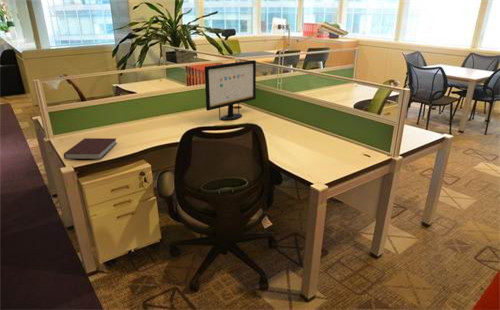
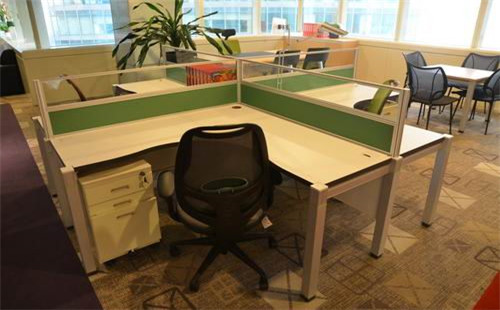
- notebook [63,137,118,160]
- computer monitor [204,59,257,121]
